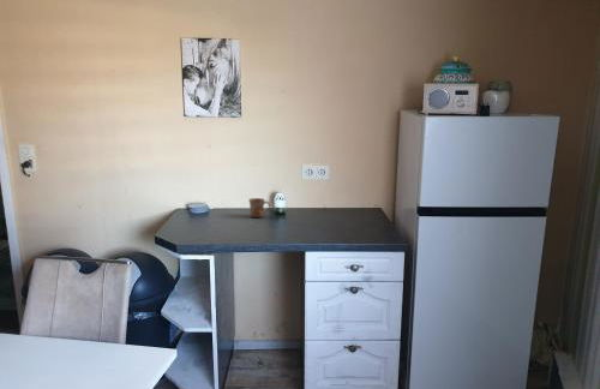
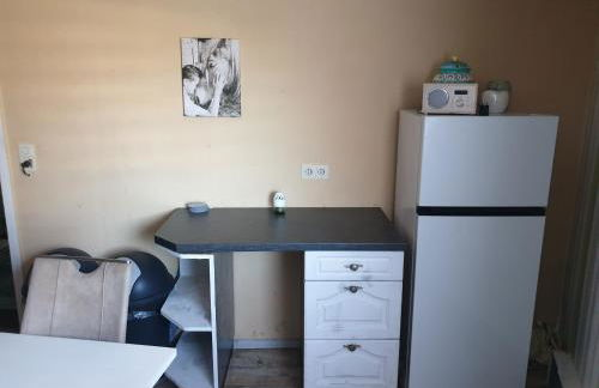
- mug [247,197,272,219]
